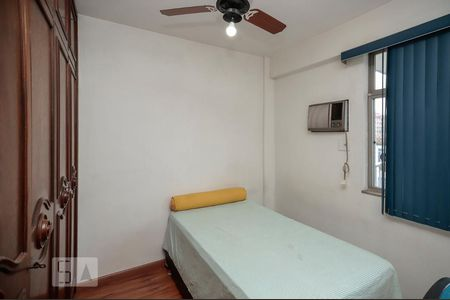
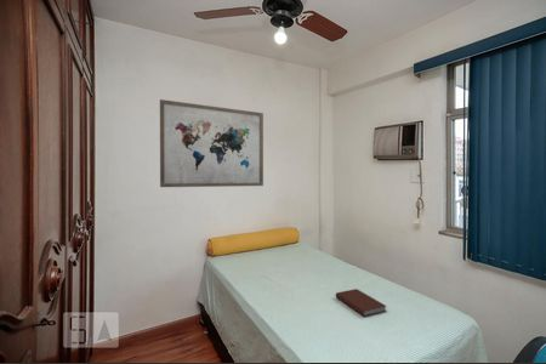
+ book [335,288,387,318]
+ wall art [159,98,265,188]
